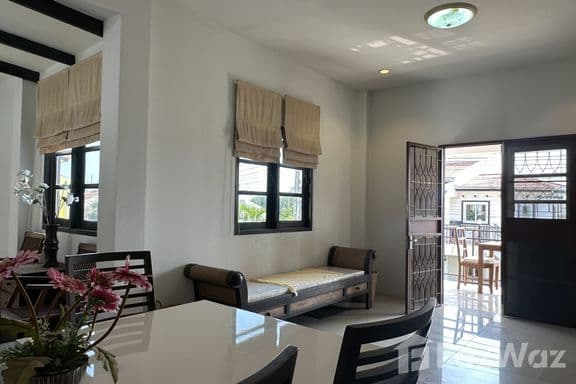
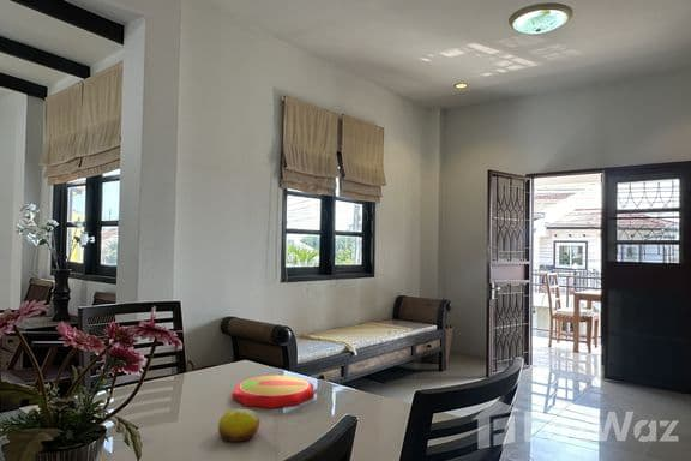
+ fruit [217,408,262,443]
+ plate [232,375,314,409]
